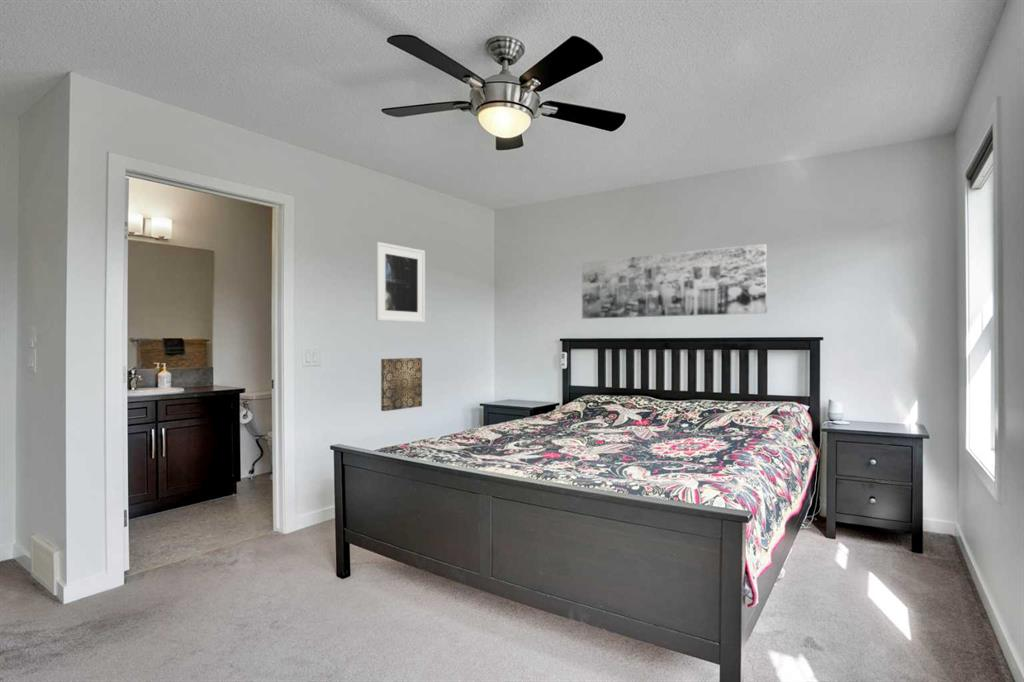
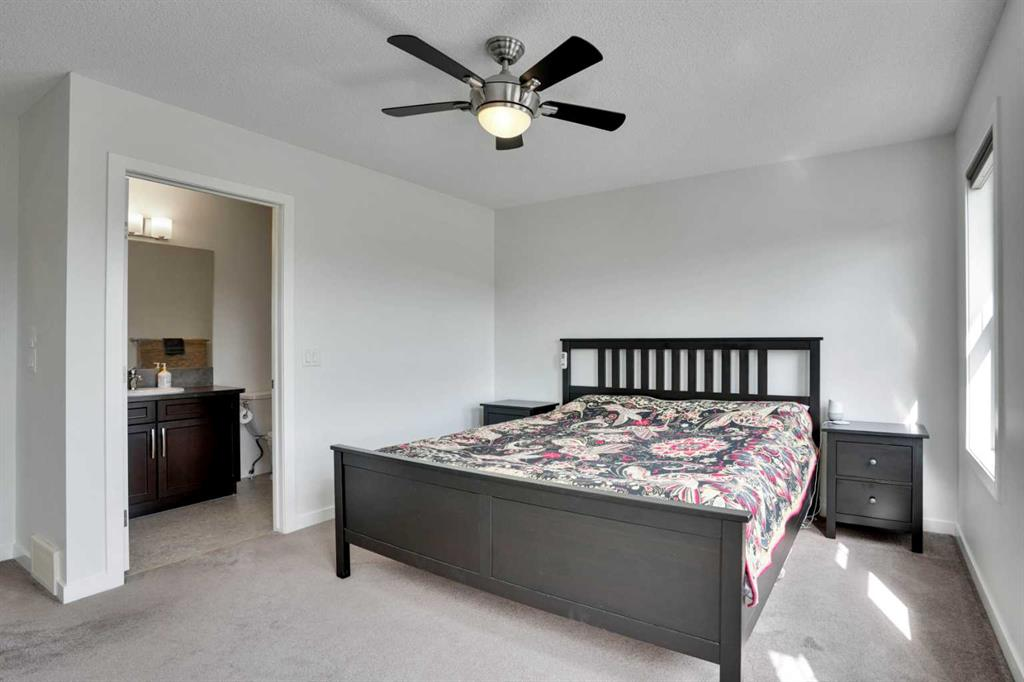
- wall art [380,357,423,412]
- wall art [581,243,768,320]
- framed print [375,241,426,323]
